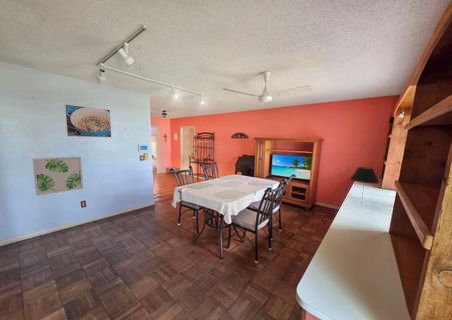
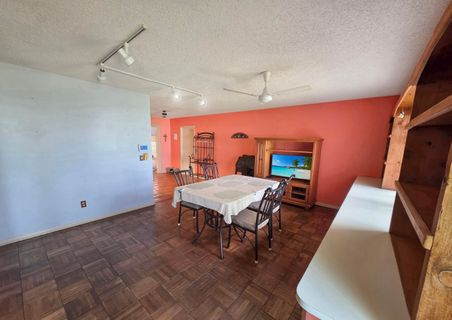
- table lamp [349,166,381,205]
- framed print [64,103,112,138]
- wall art [31,156,84,197]
